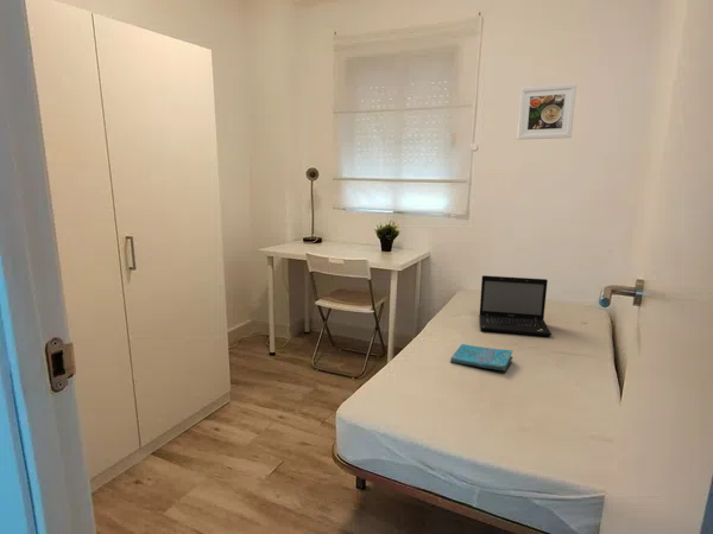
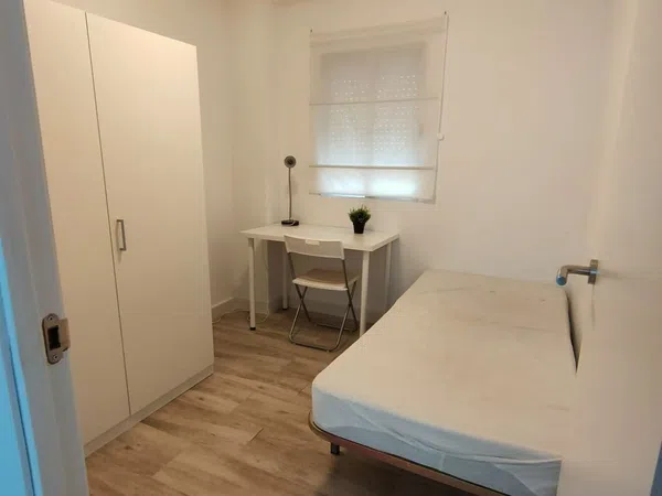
- laptop [478,274,553,337]
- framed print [516,82,578,140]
- cover [449,343,515,373]
